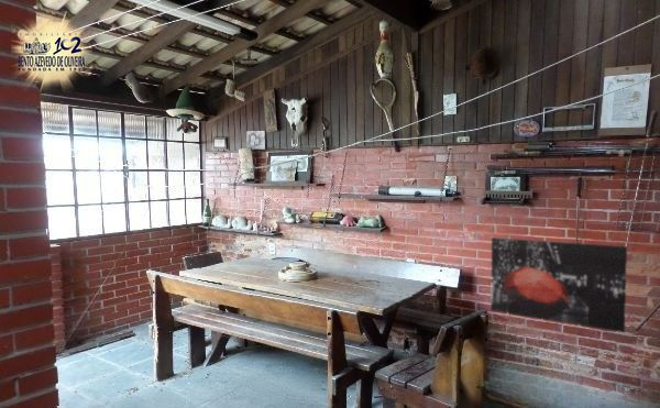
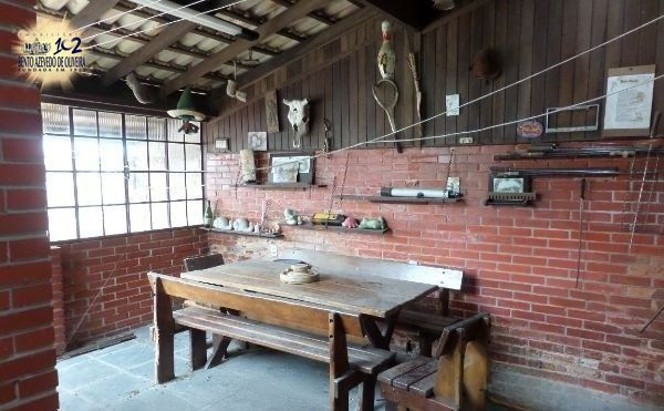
- wall art [490,236,628,333]
